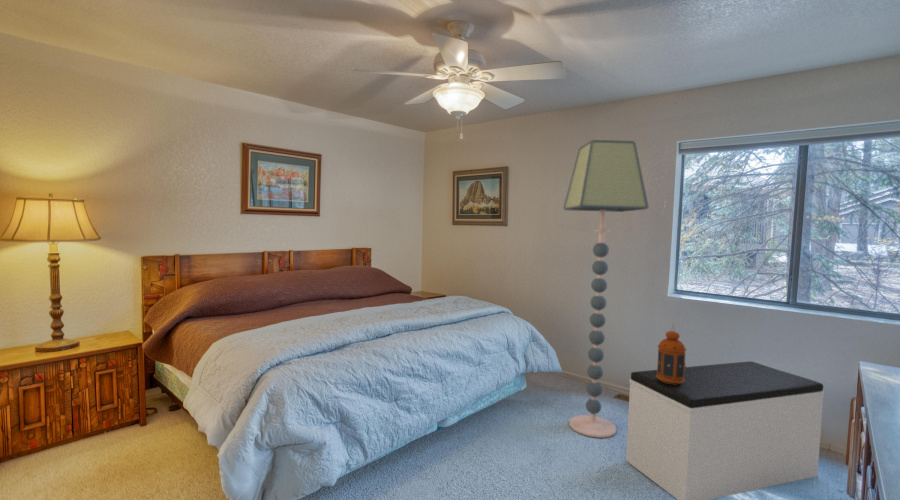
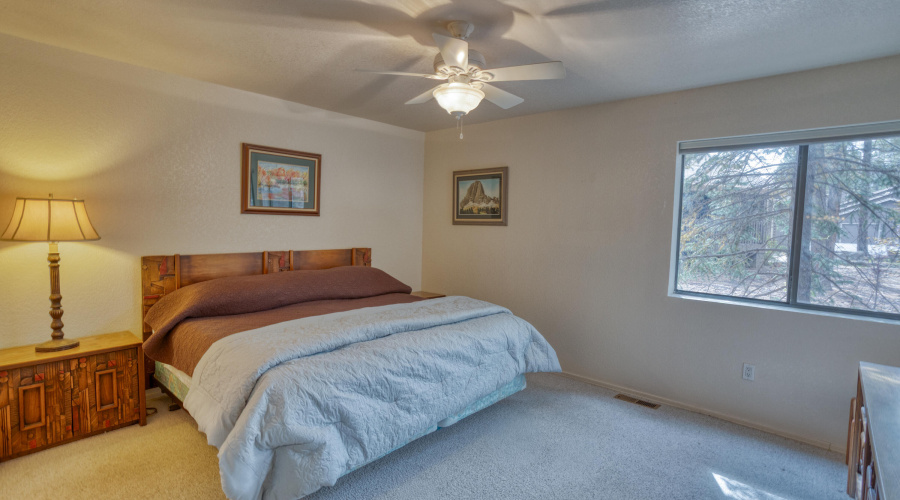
- bench [625,360,825,500]
- floor lamp [562,139,650,439]
- lantern [656,323,687,385]
